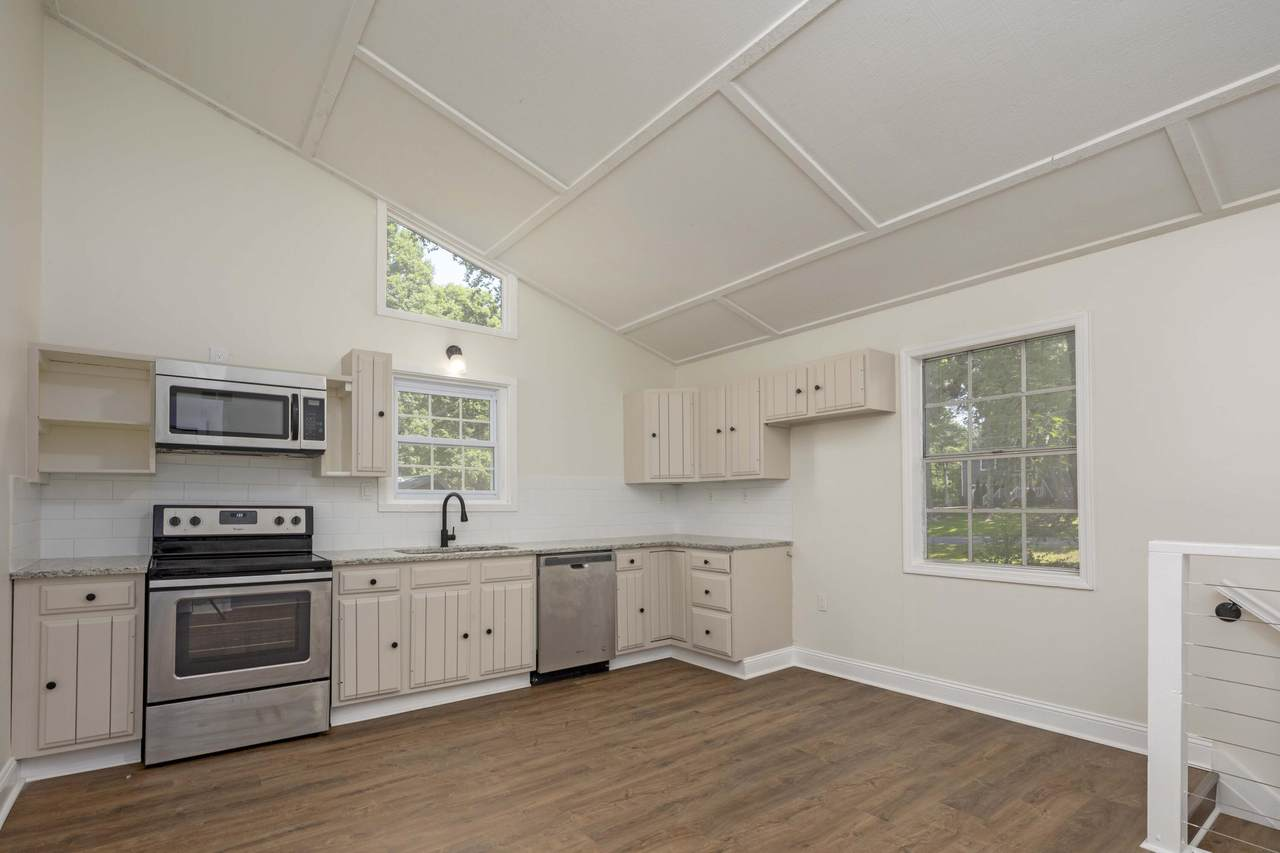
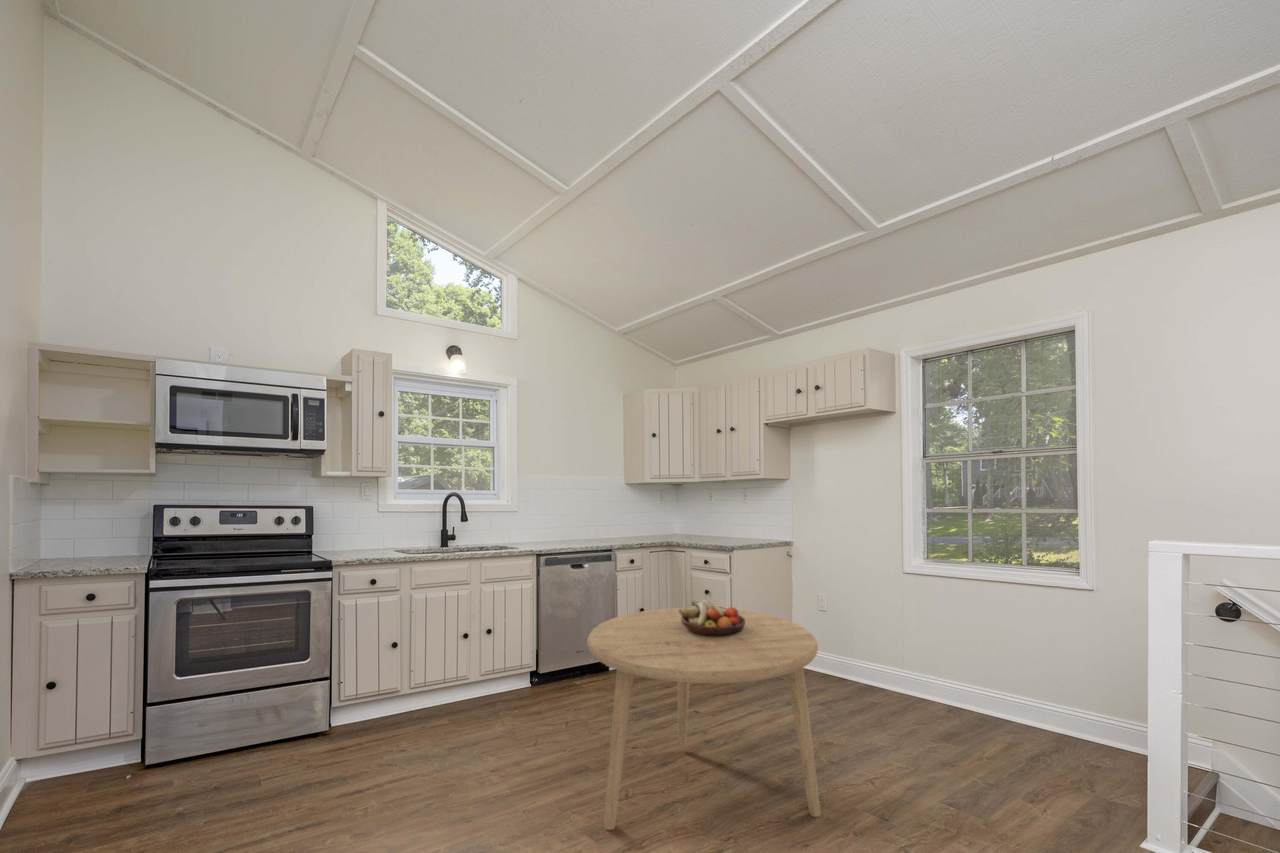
+ fruit bowl [679,599,745,637]
+ dining table [586,607,822,831]
